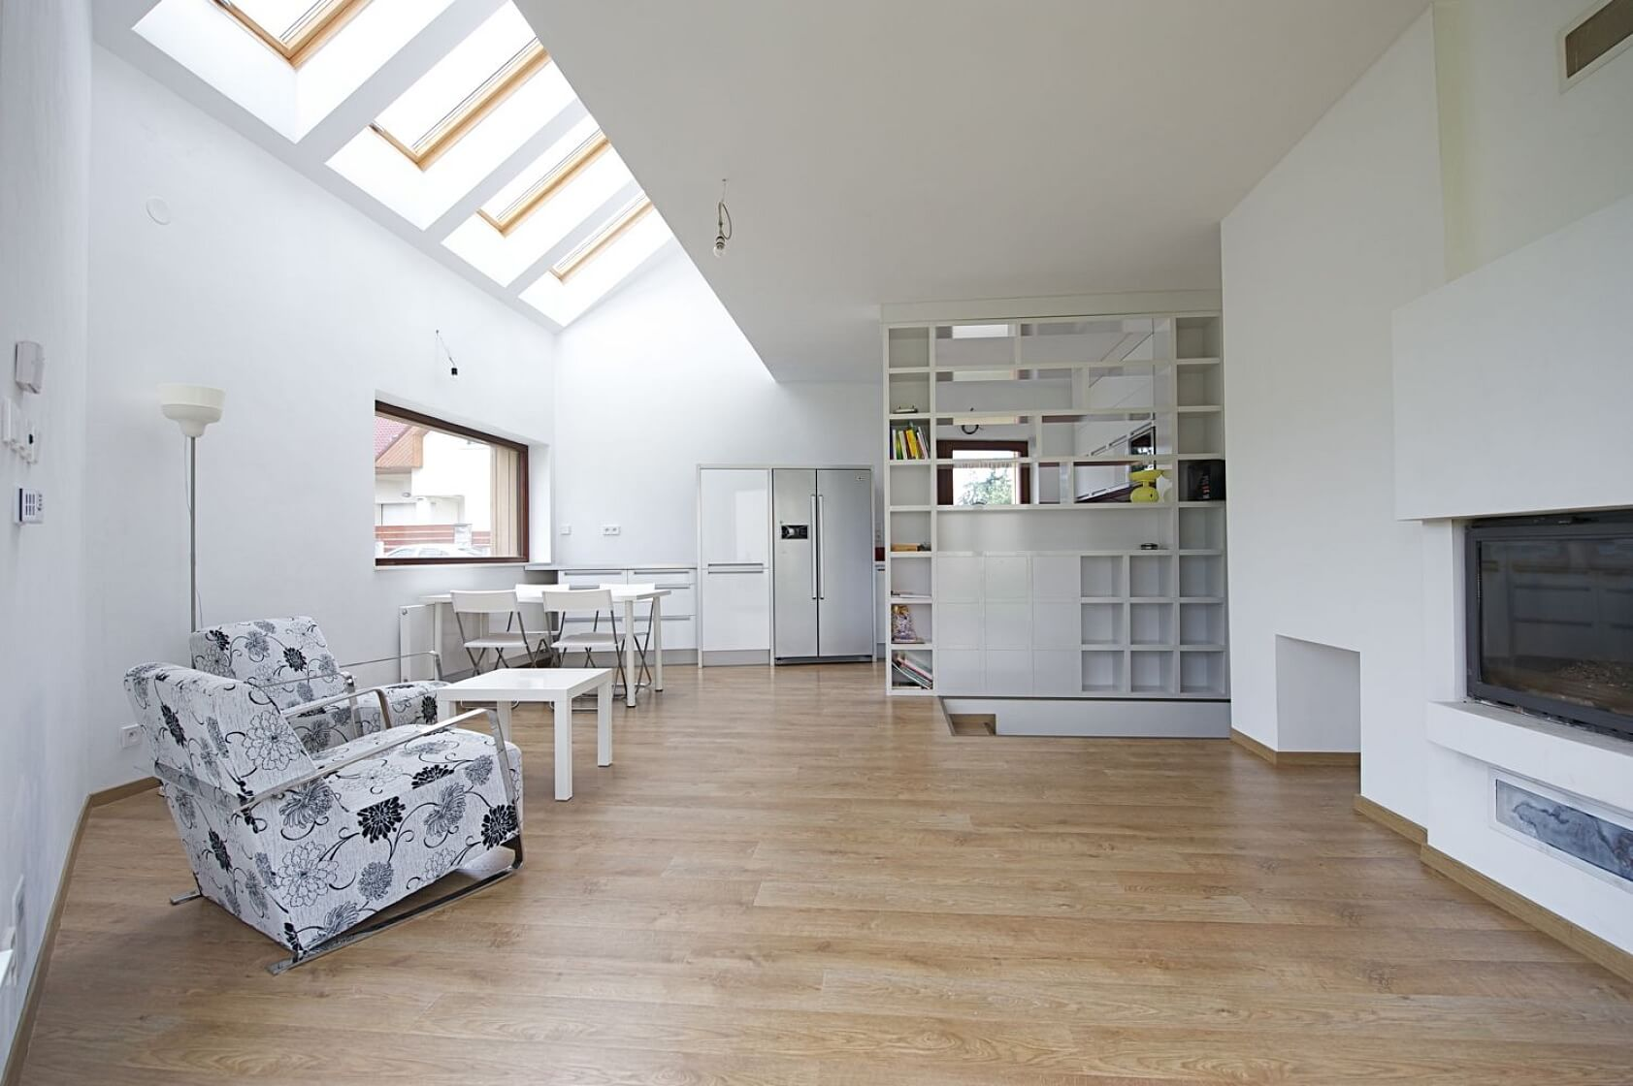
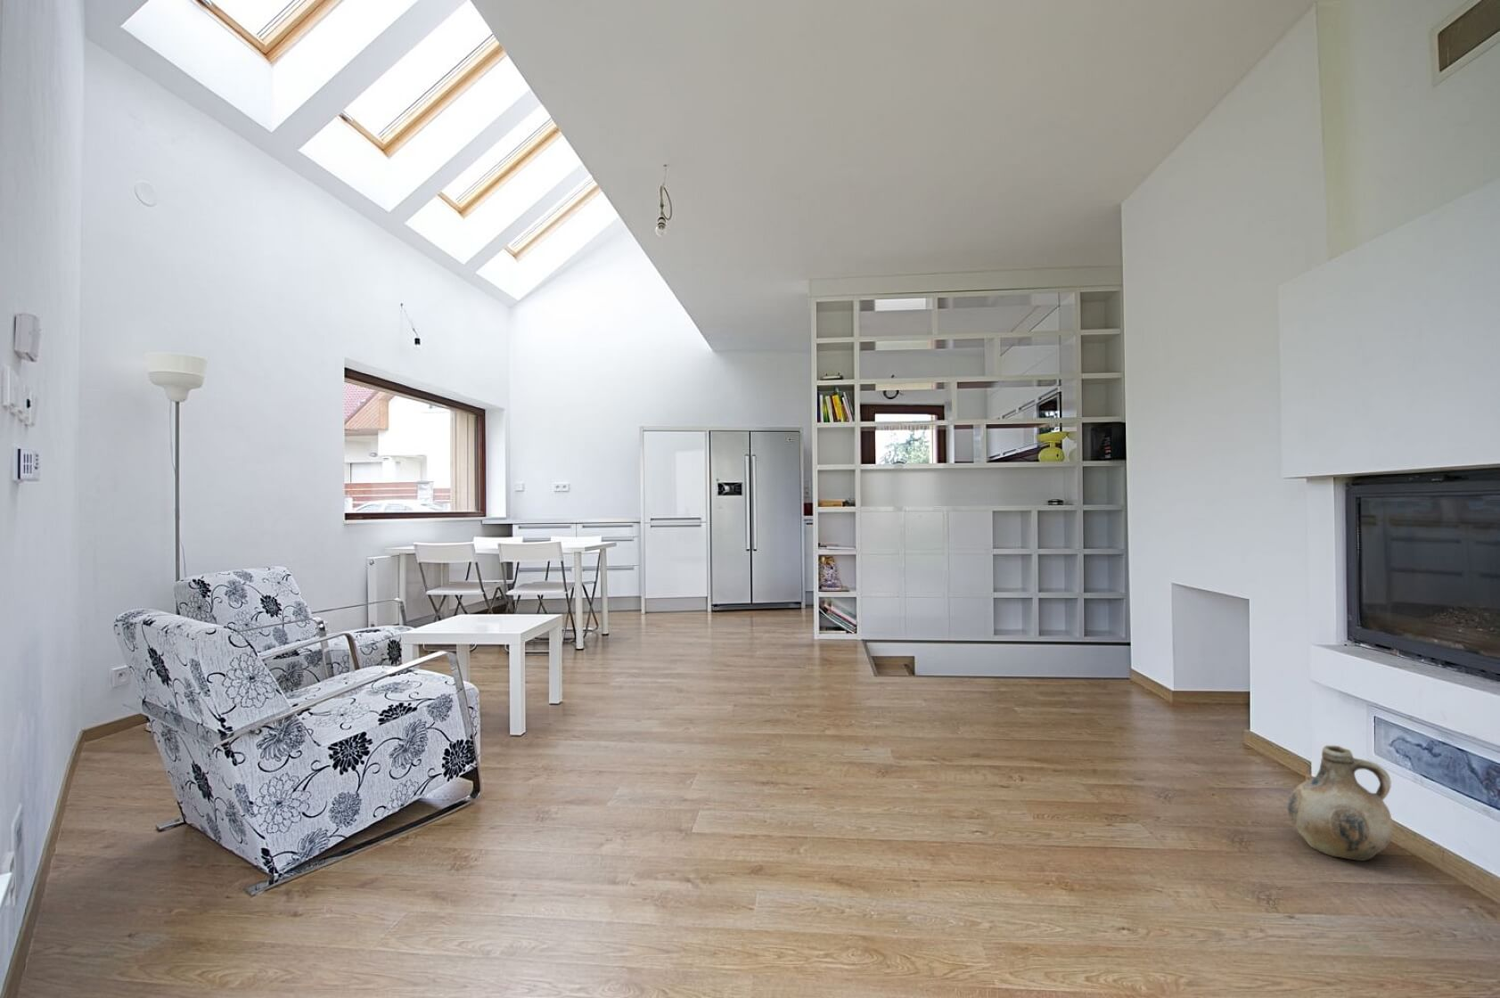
+ ceramic jug [1287,745,1395,862]
